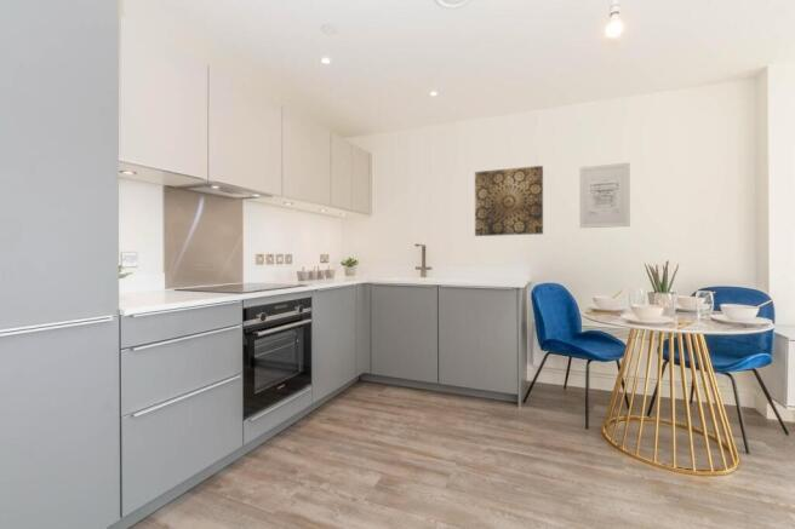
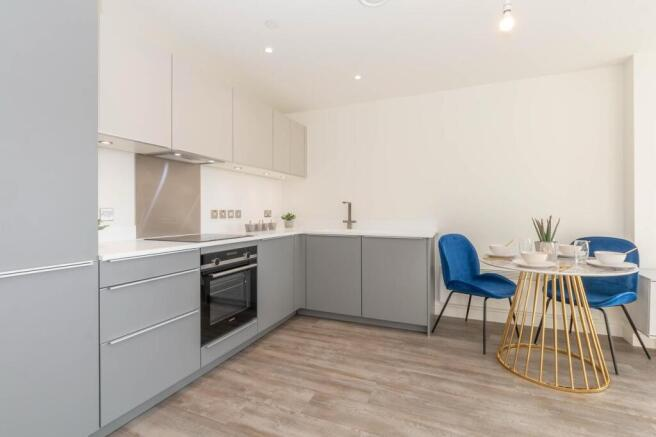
- wall art [578,161,631,229]
- wall art [474,165,544,237]
